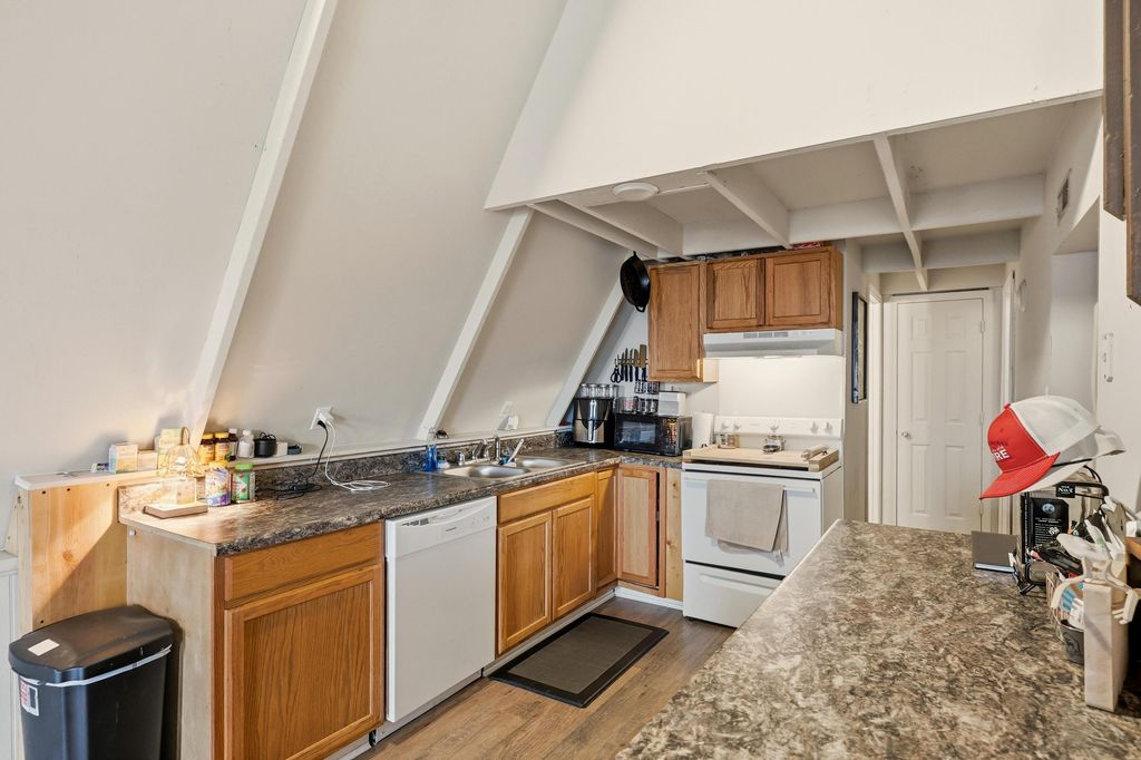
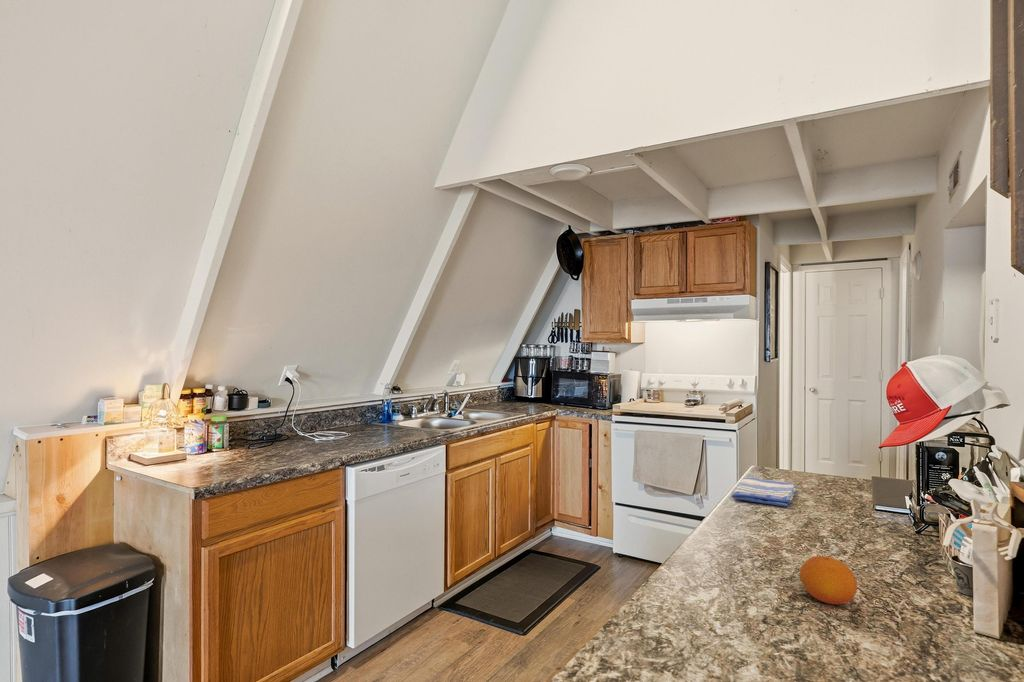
+ fruit [799,555,858,605]
+ dish towel [731,476,798,508]
